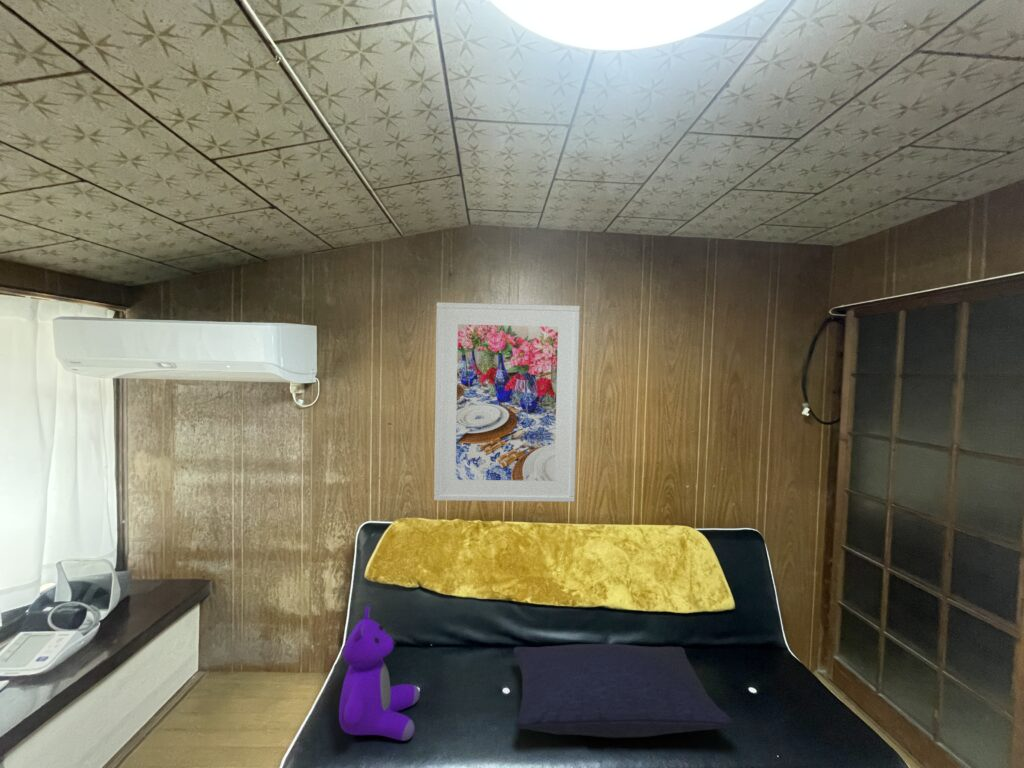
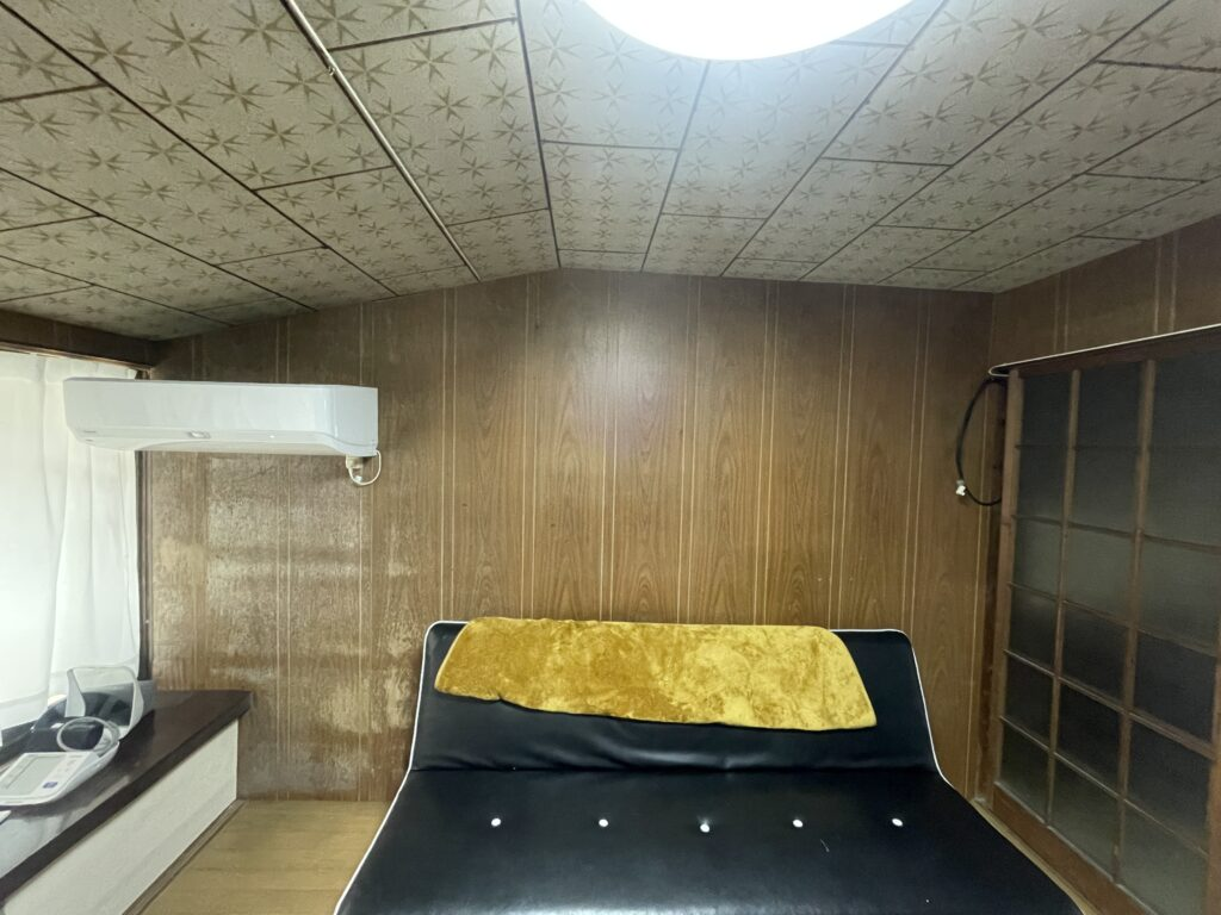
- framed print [433,301,581,503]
- stuffed bear [338,604,421,742]
- pillow [512,643,734,739]
